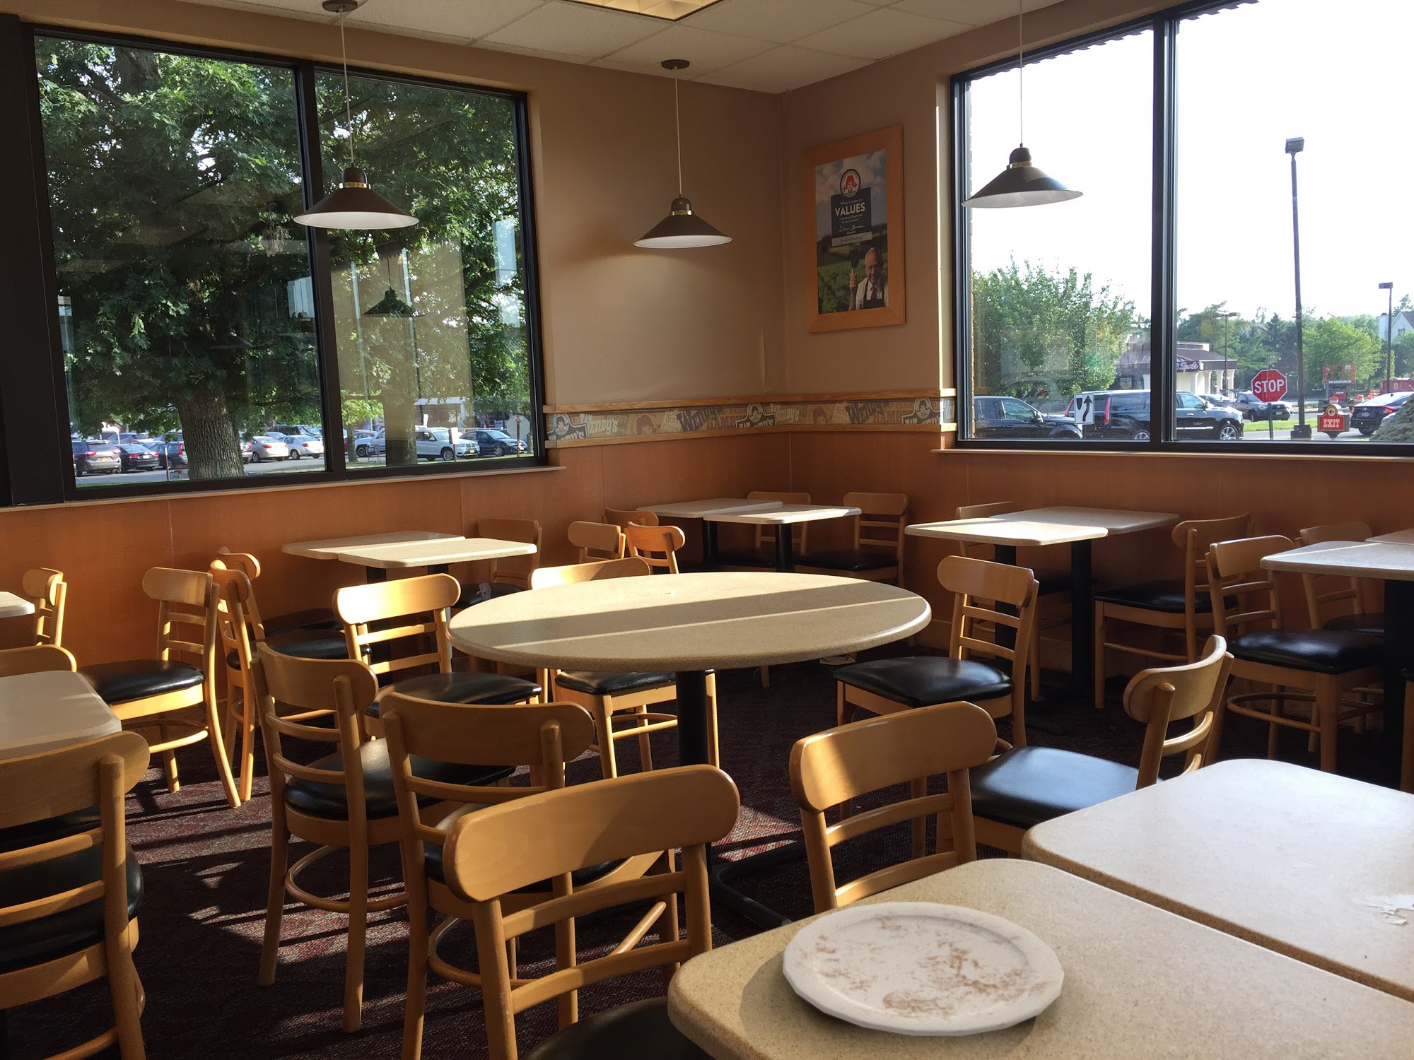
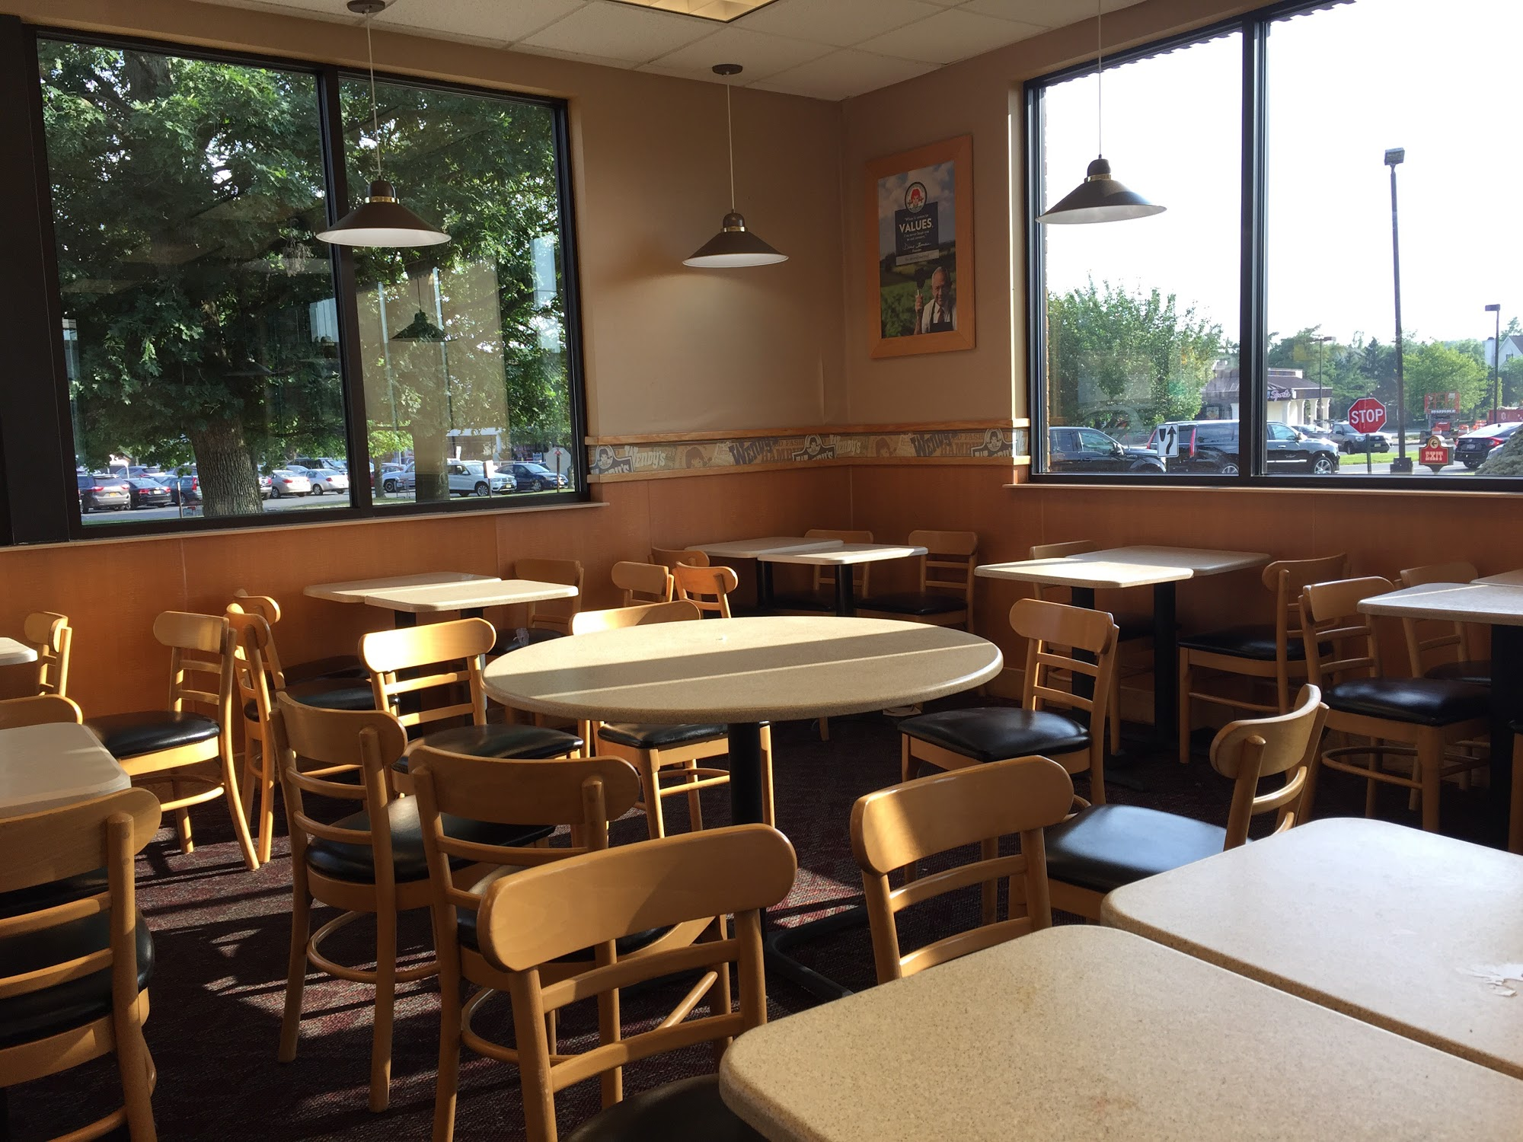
- plate [782,901,1066,1037]
